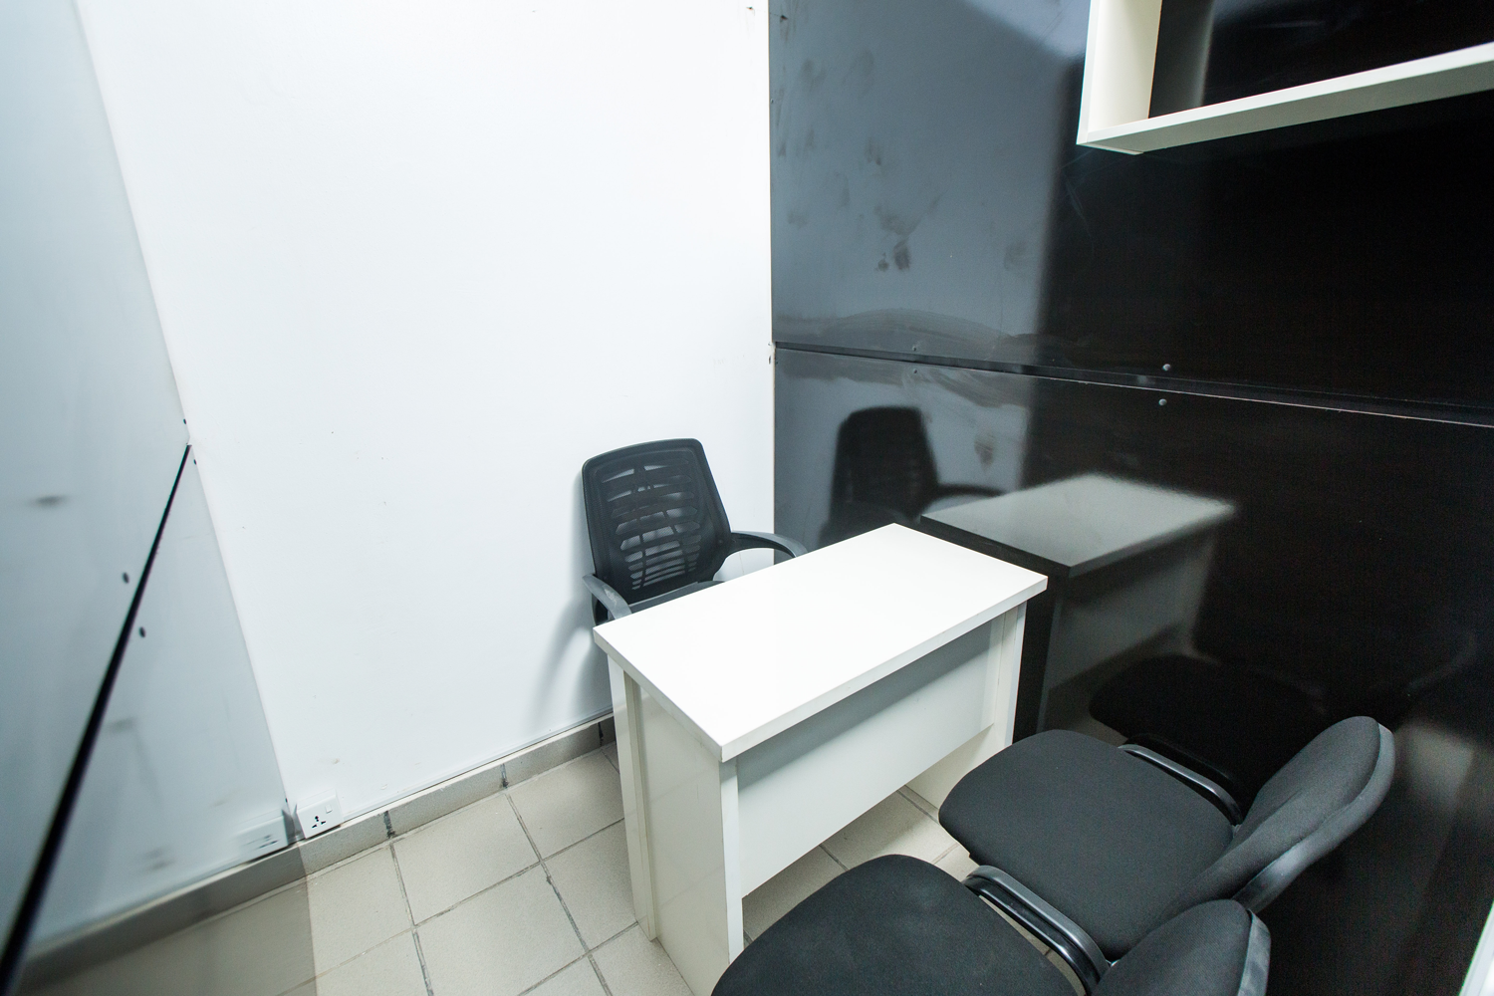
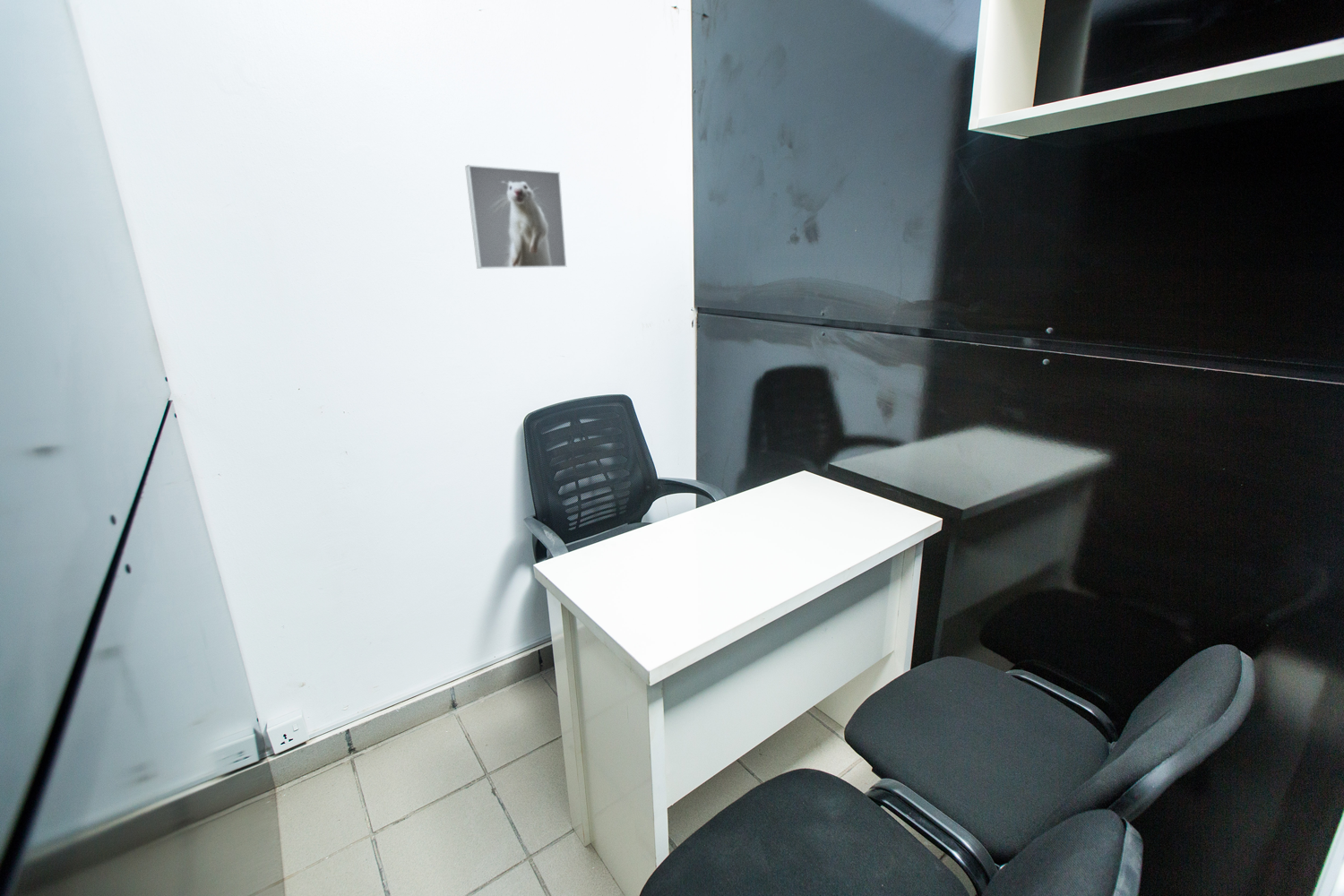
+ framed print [464,164,567,270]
